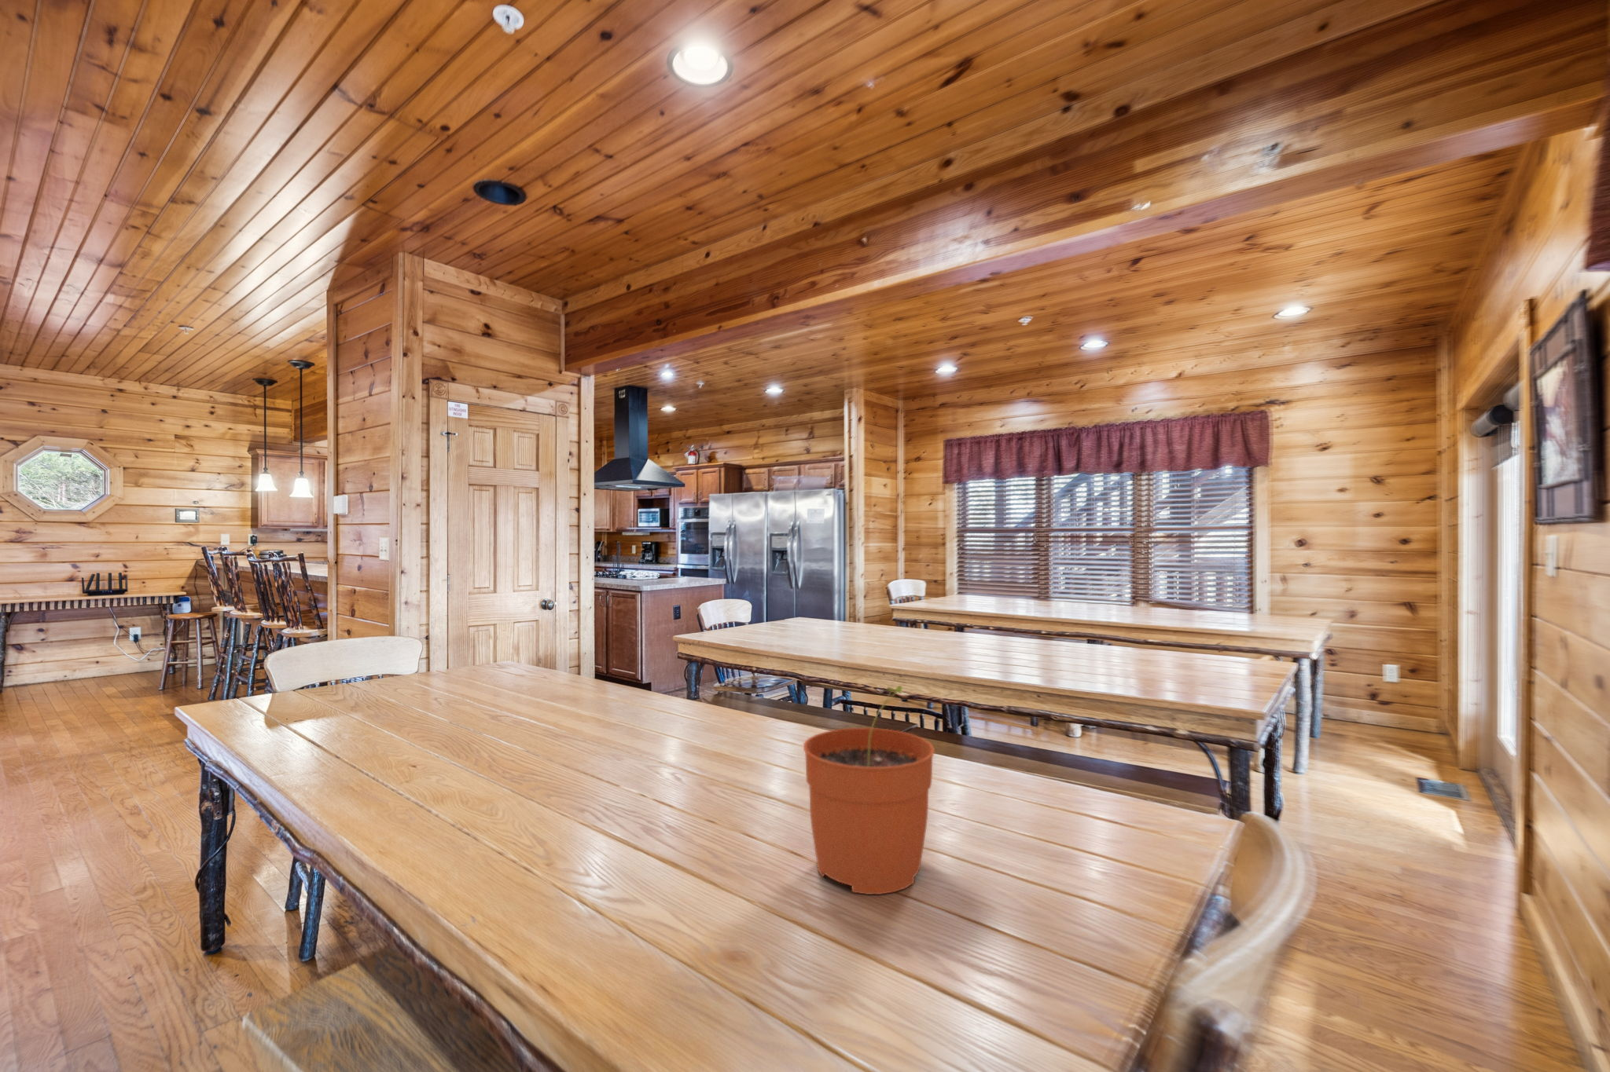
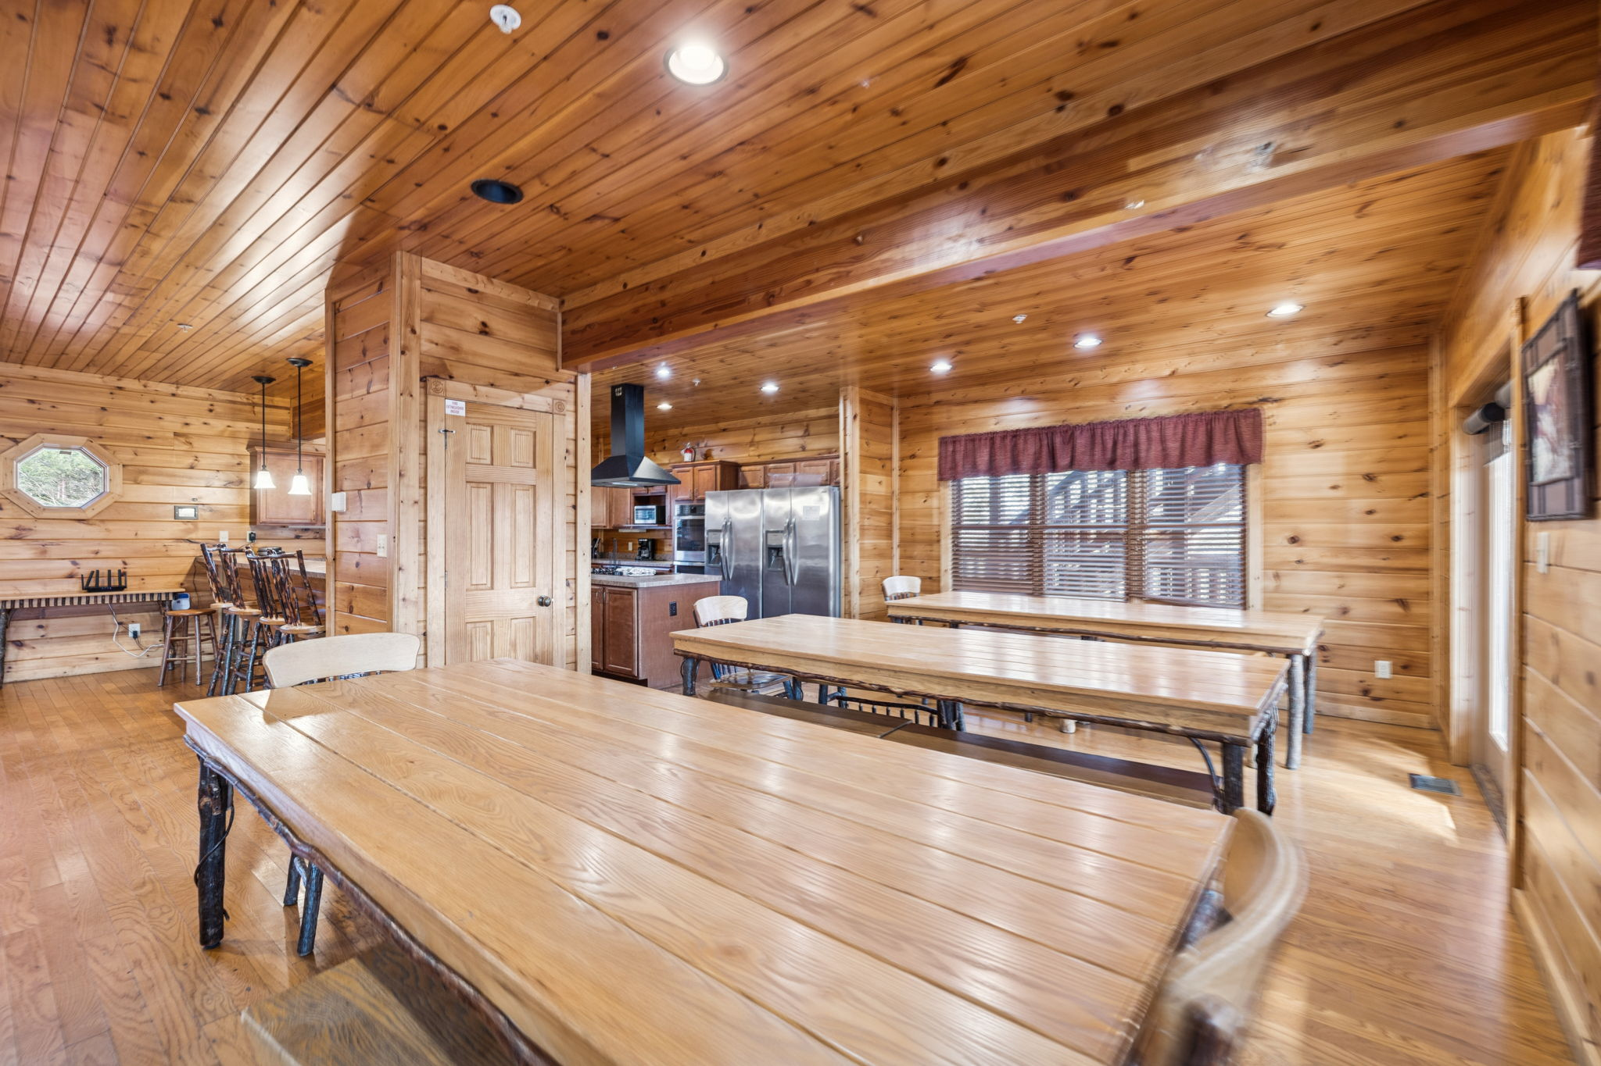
- plant pot [803,684,936,895]
